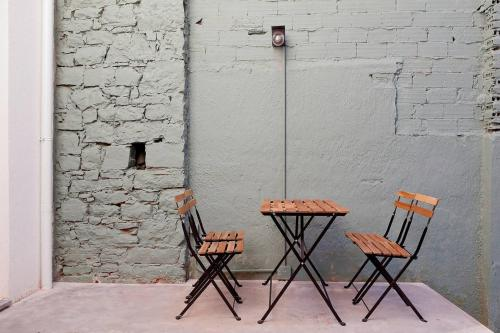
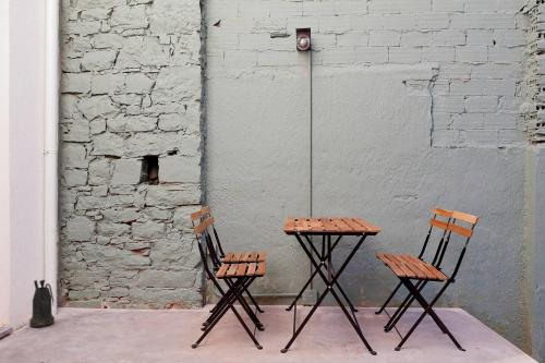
+ watering can [28,279,56,328]
